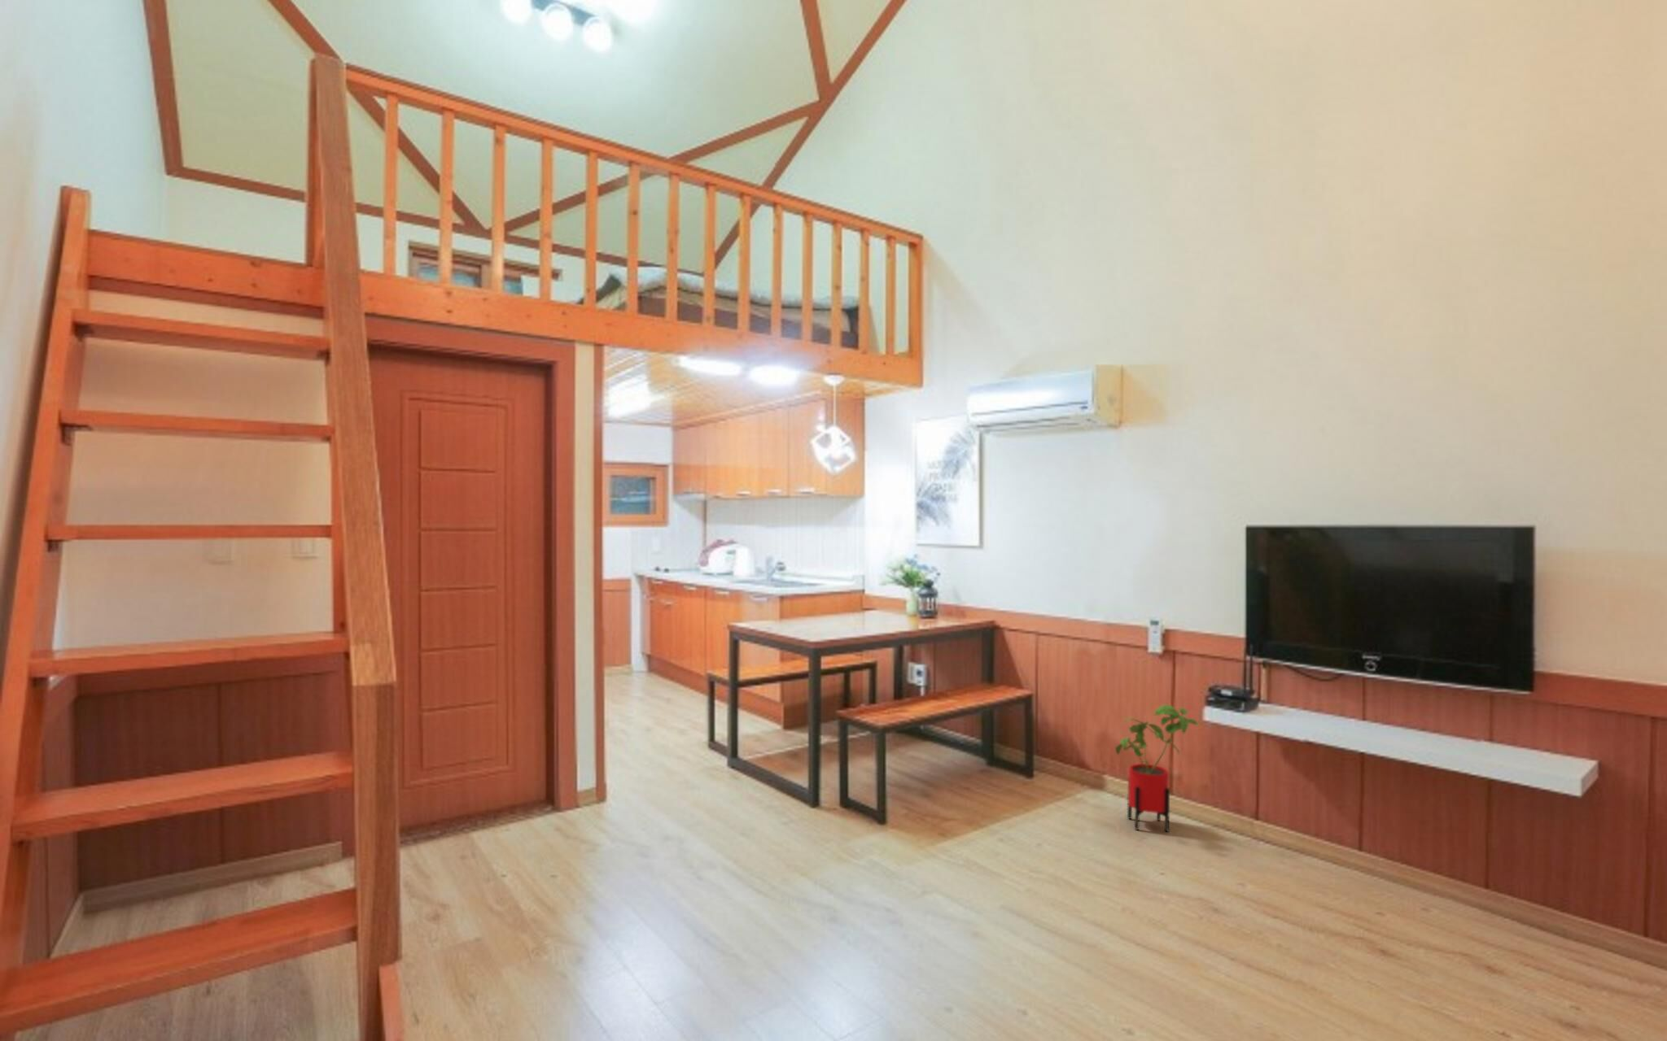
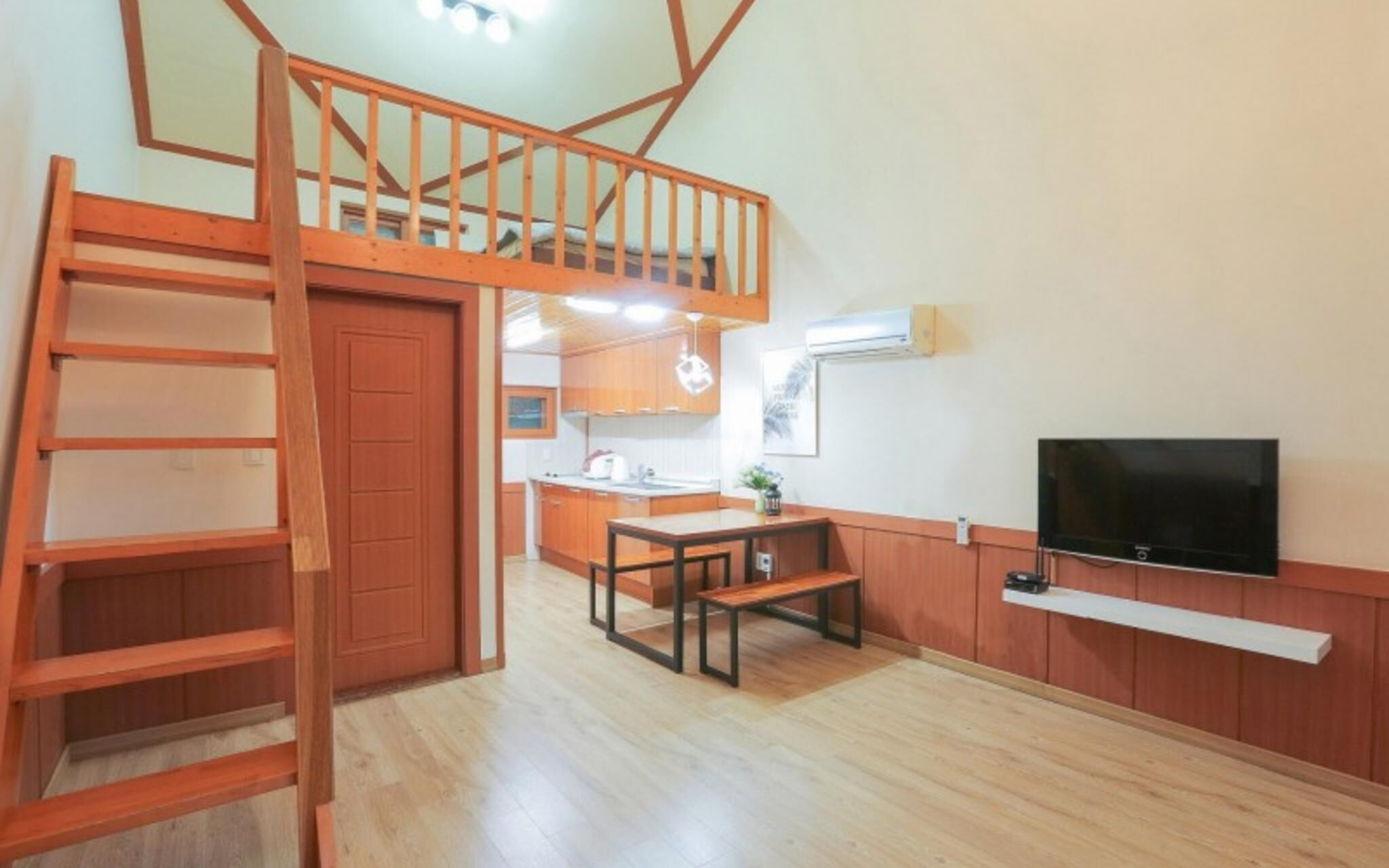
- house plant [1114,704,1201,832]
